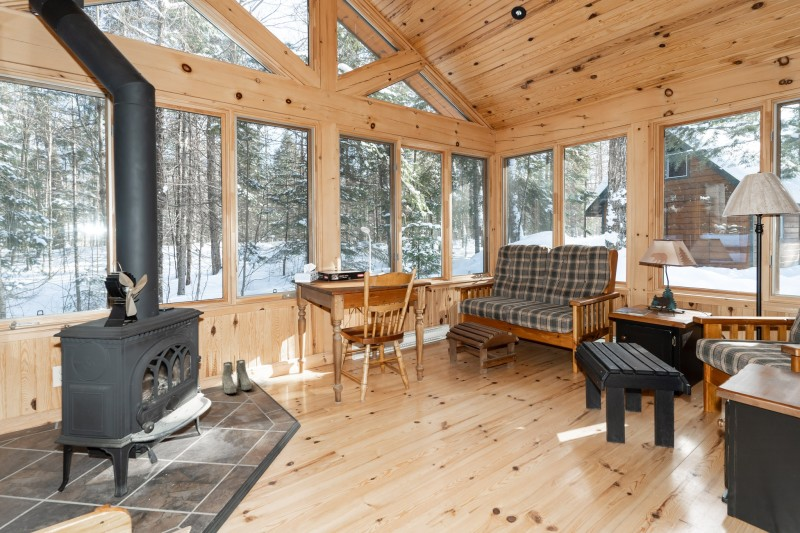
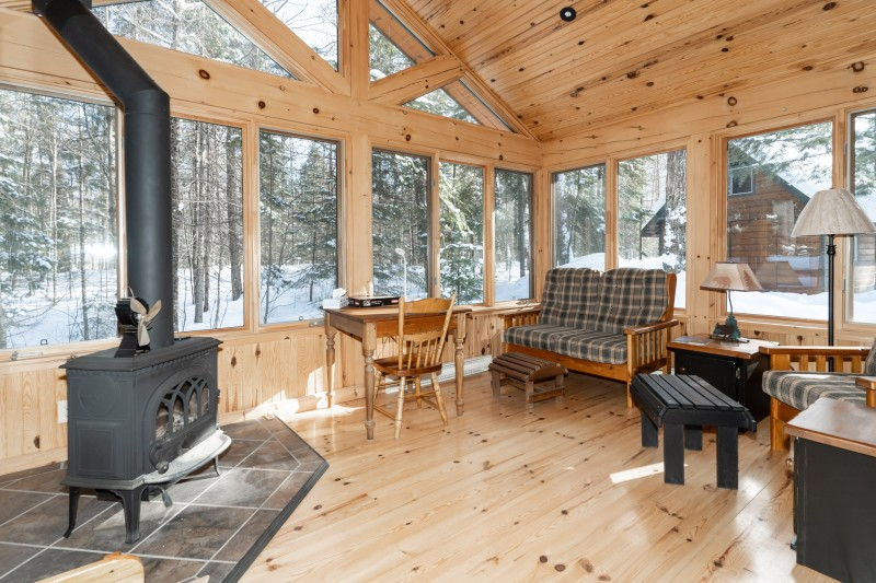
- boots [221,359,253,395]
